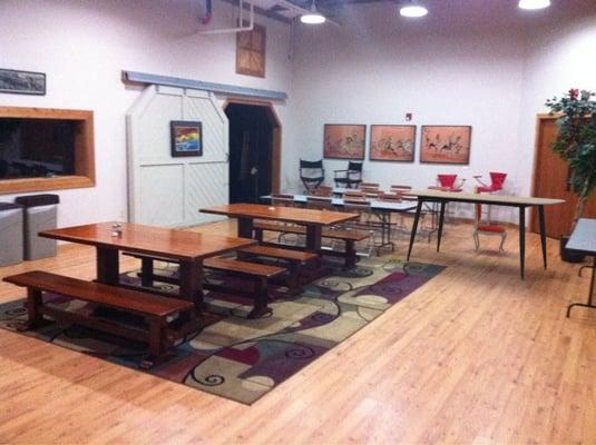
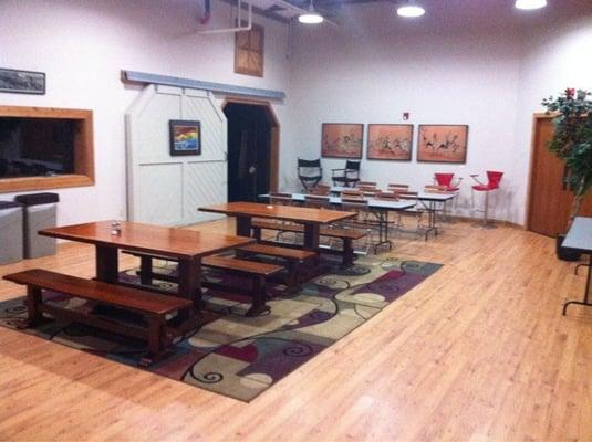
- dining table [401,190,567,280]
- dining chair [472,185,508,256]
